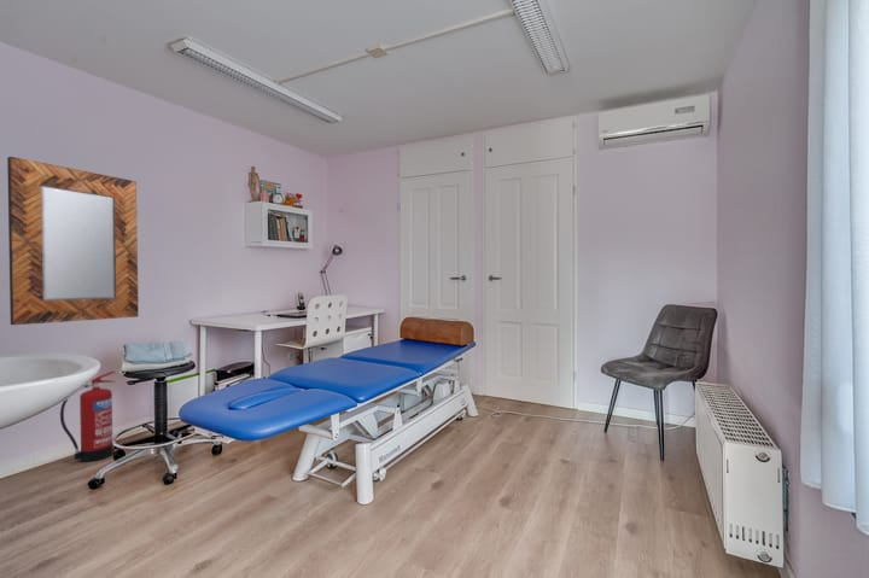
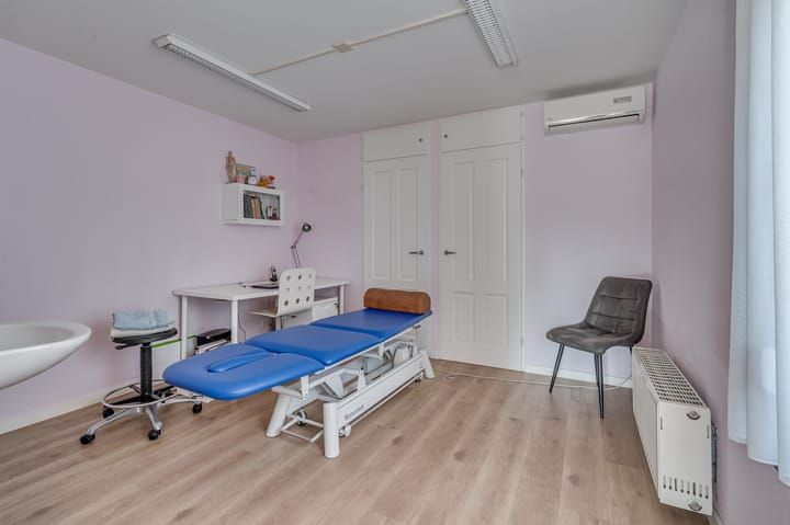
- home mirror [6,156,139,326]
- fire extinguisher [59,370,117,463]
